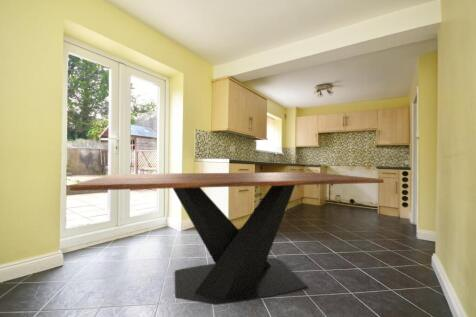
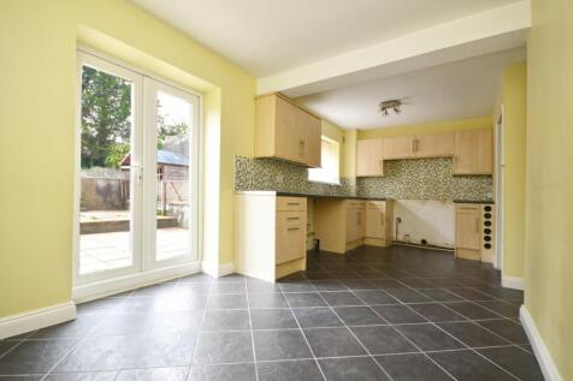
- dining table [69,171,385,306]
